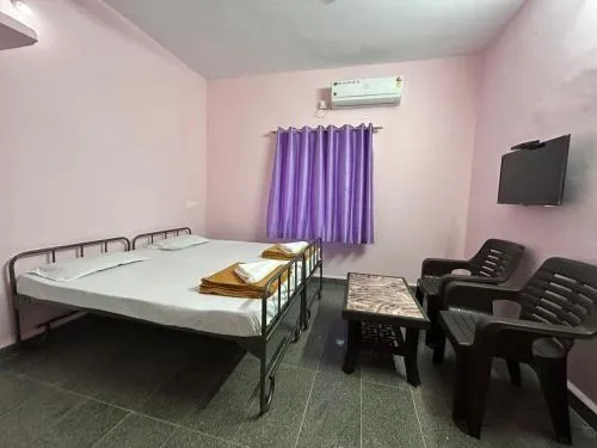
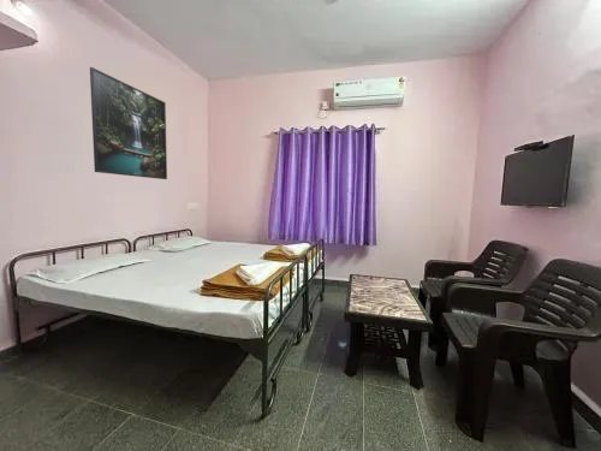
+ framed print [89,66,168,180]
